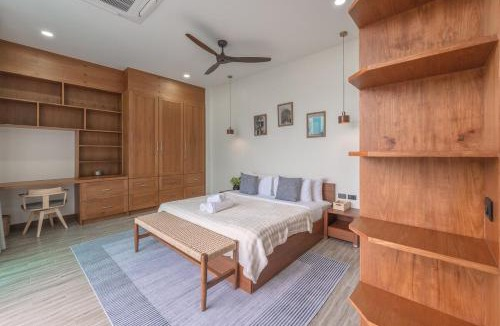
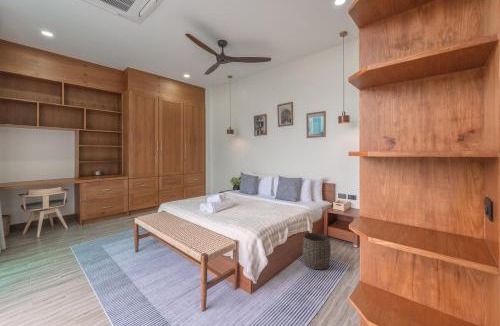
+ woven basket [301,232,332,271]
